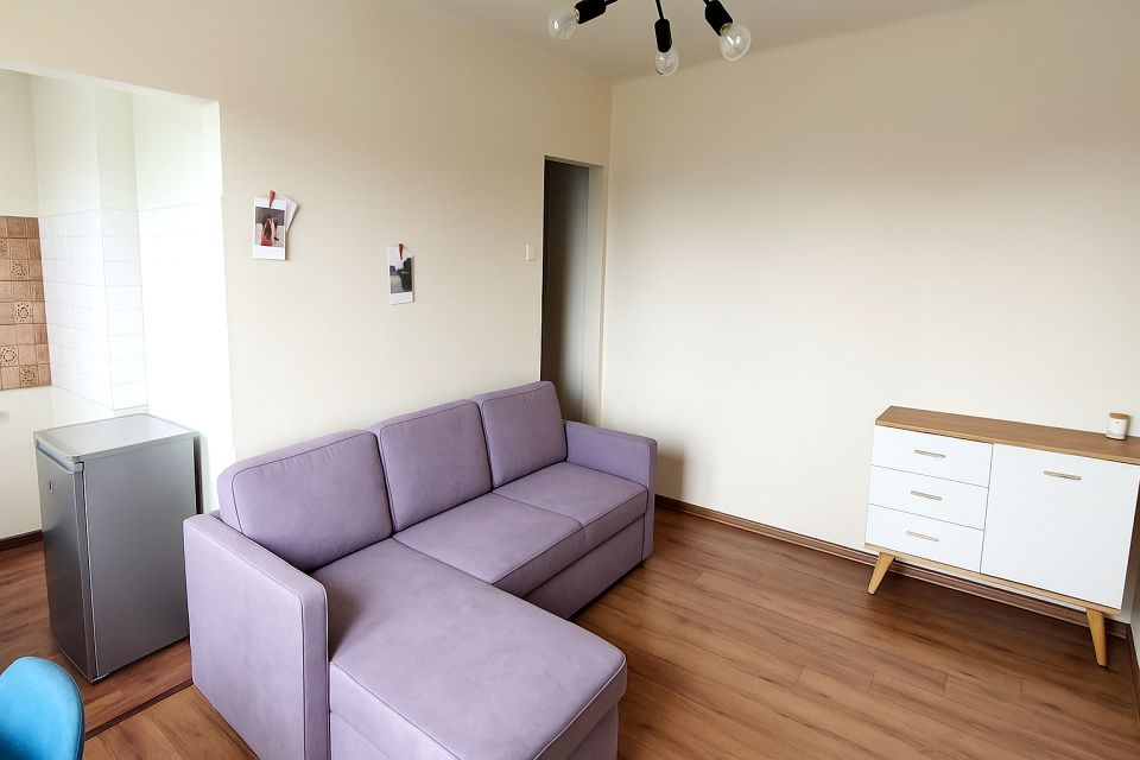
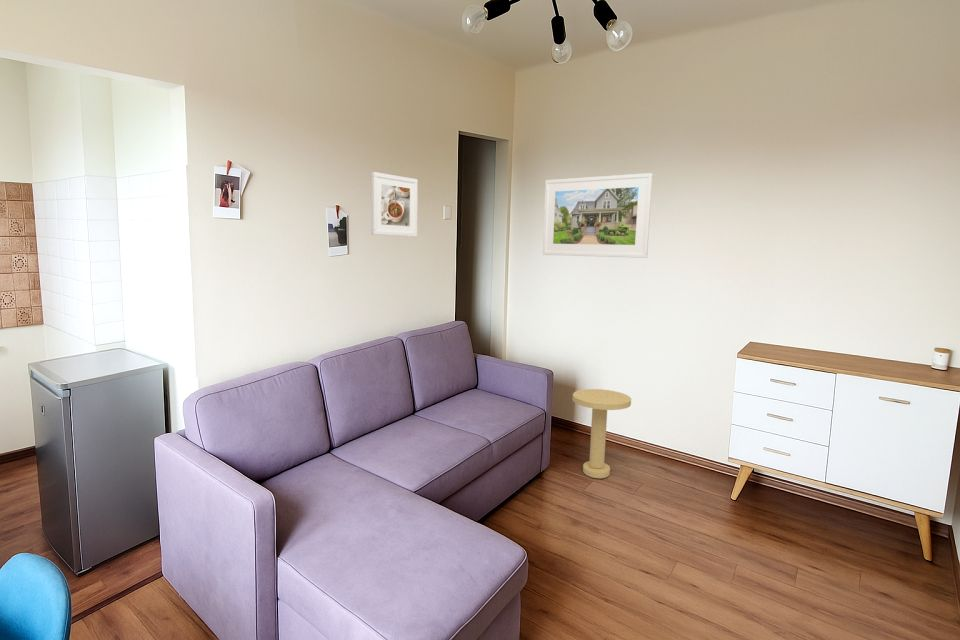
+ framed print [542,172,654,259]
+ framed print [371,171,419,238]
+ side table [572,388,632,479]
